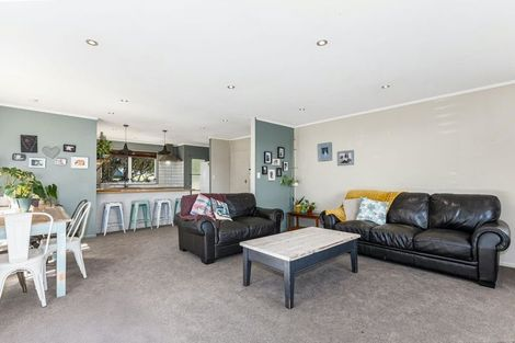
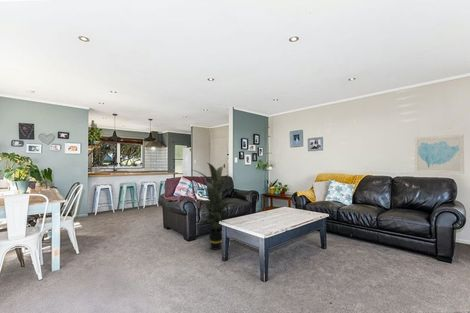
+ wall art [413,133,465,175]
+ indoor plant [189,162,240,251]
